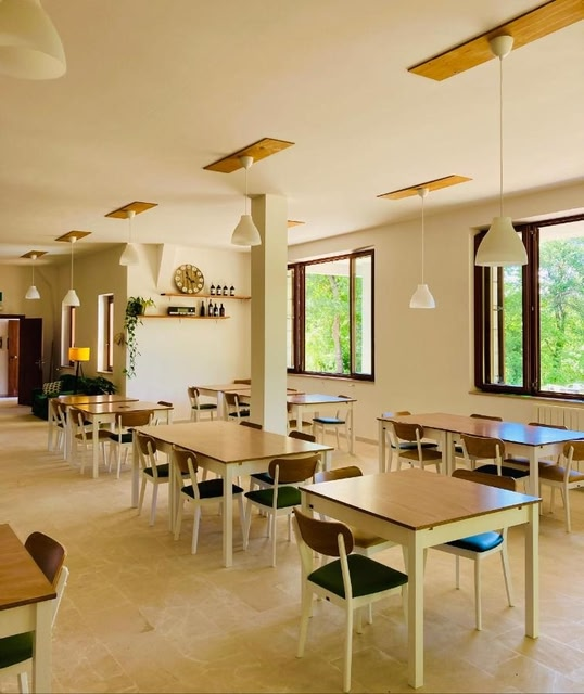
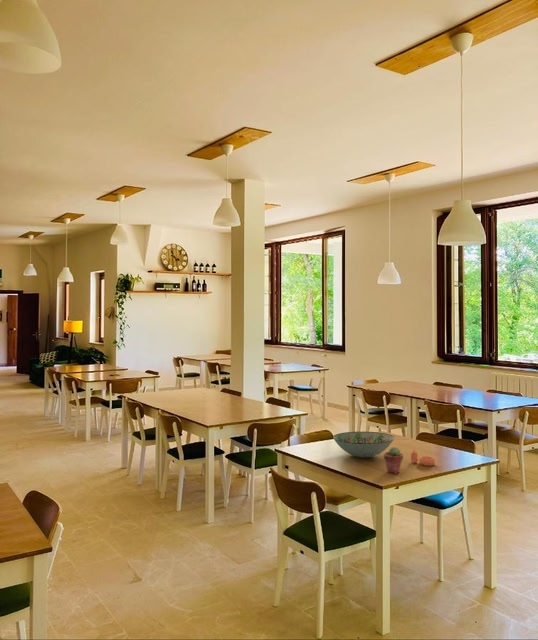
+ decorative bowl [332,431,395,459]
+ potted succulent [383,446,404,474]
+ salt and pepper shaker set [410,449,436,467]
